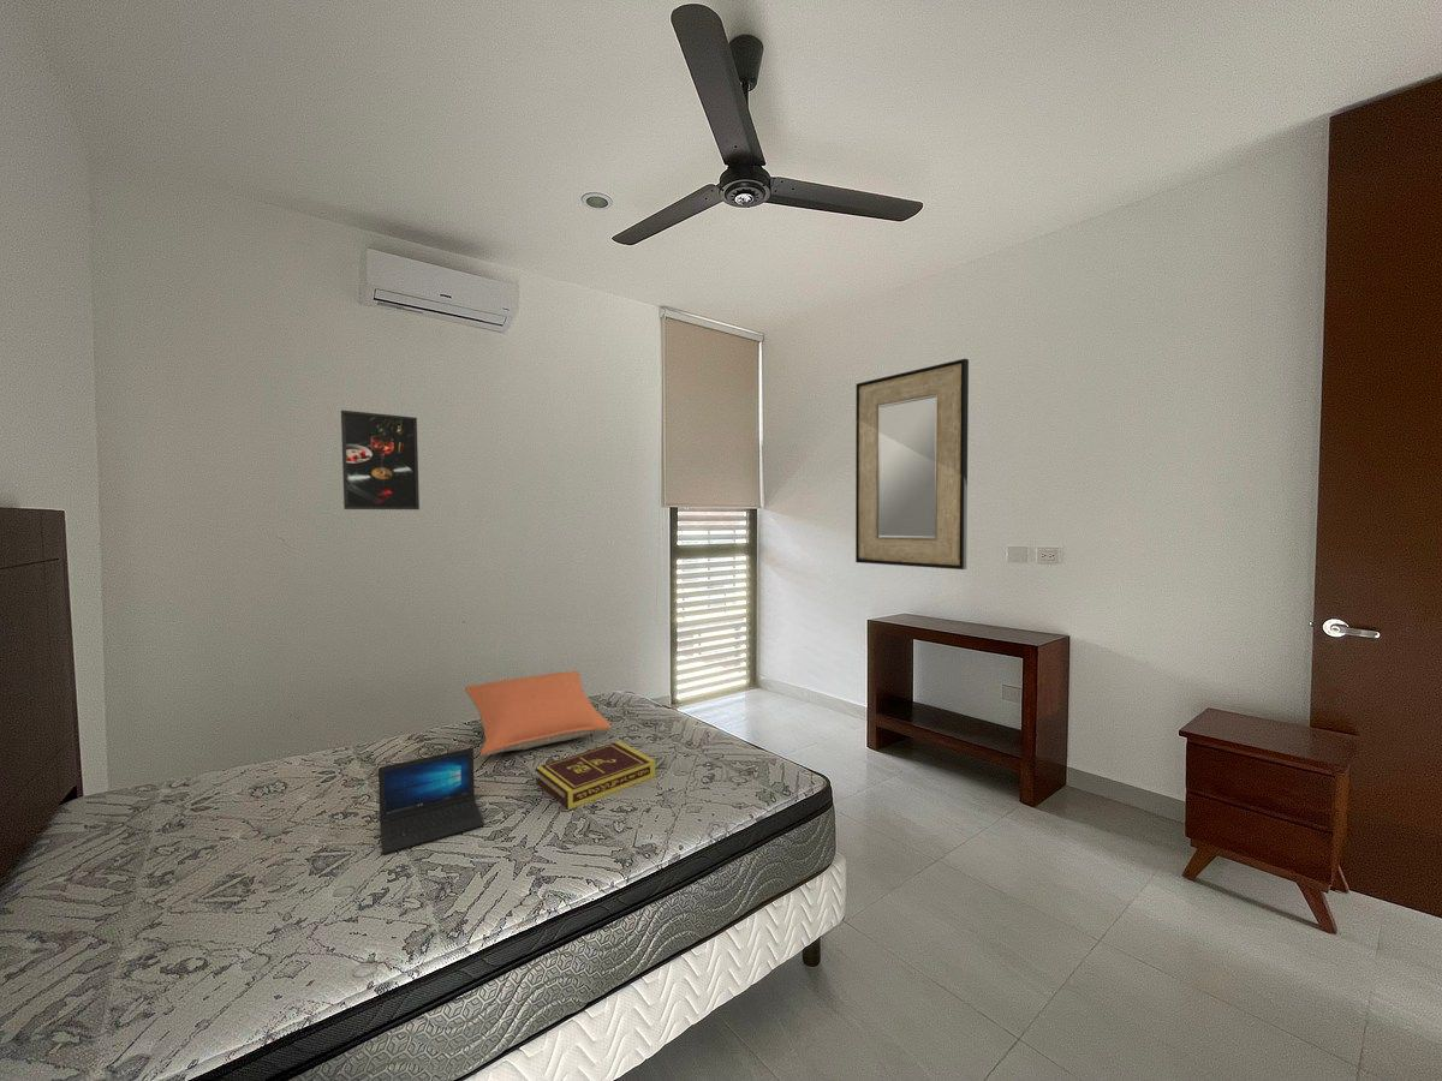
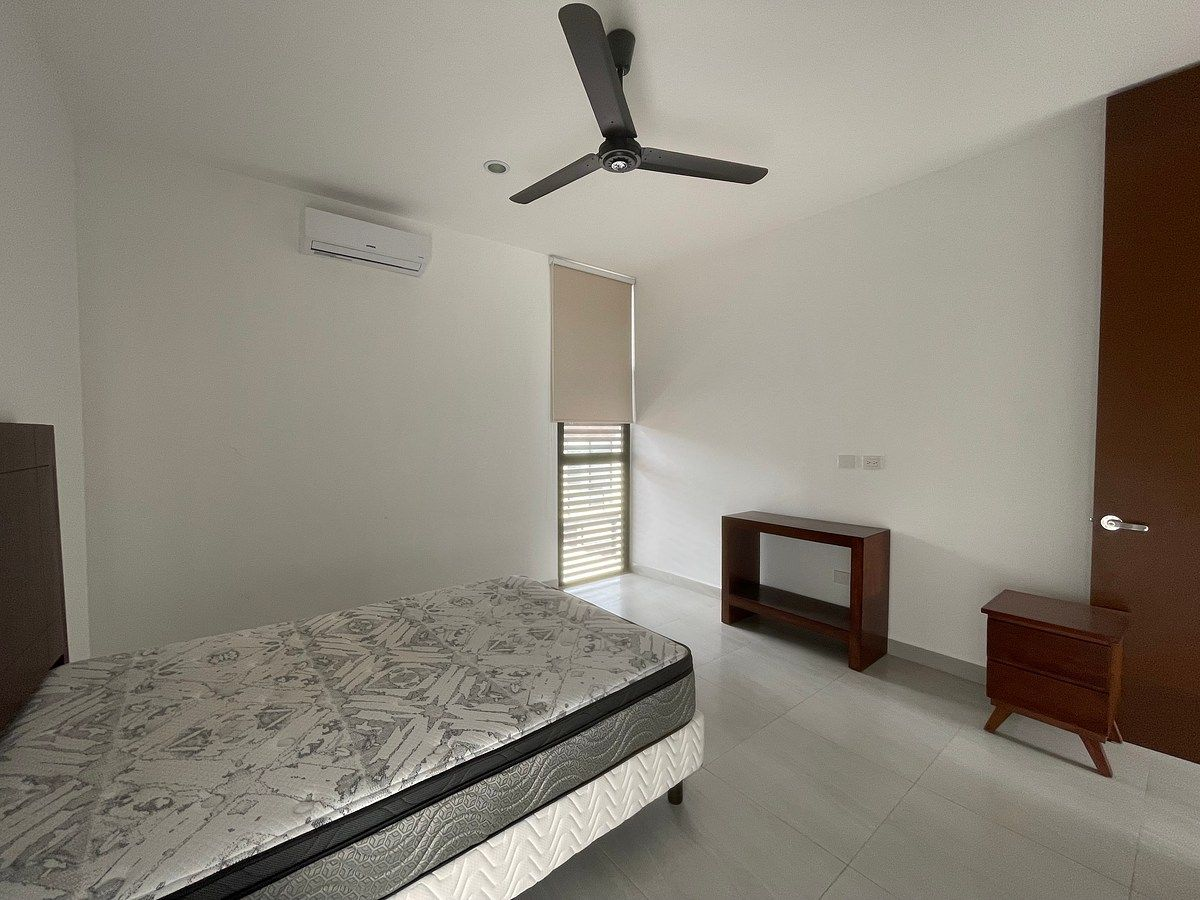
- book [535,740,656,811]
- home mirror [854,358,970,571]
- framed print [340,410,421,510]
- pillow [464,670,612,757]
- laptop [377,747,485,855]
